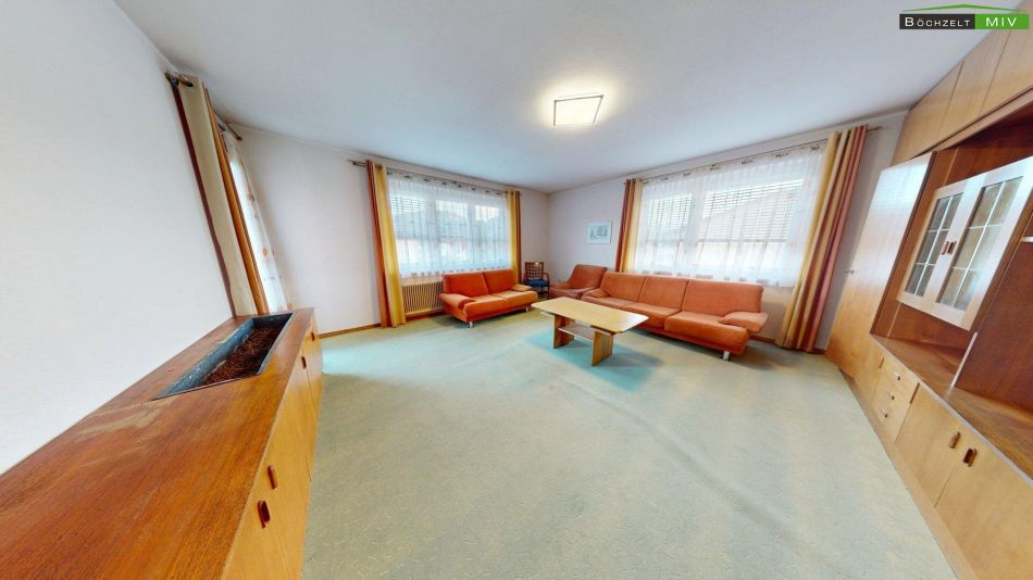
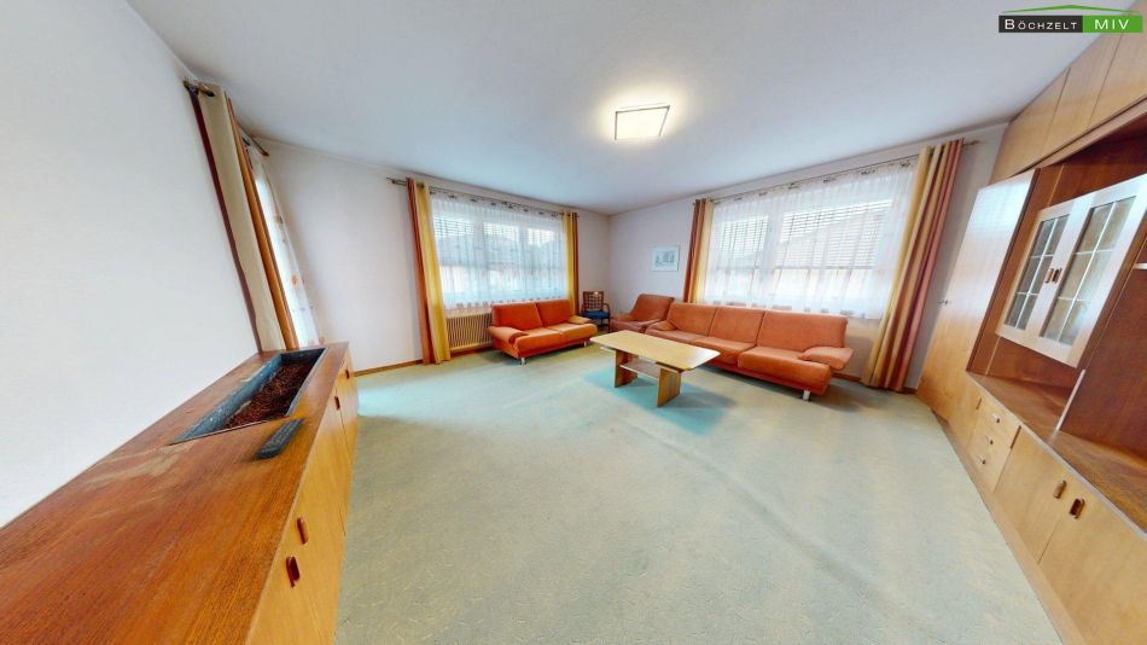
+ remote control [255,417,307,460]
